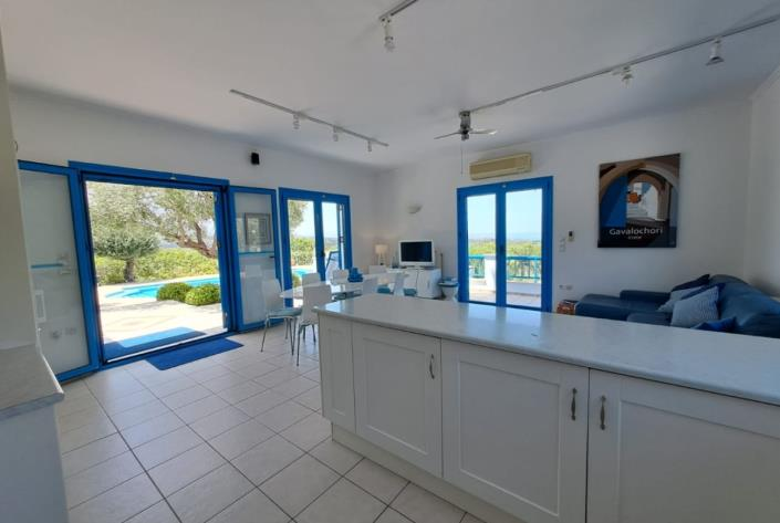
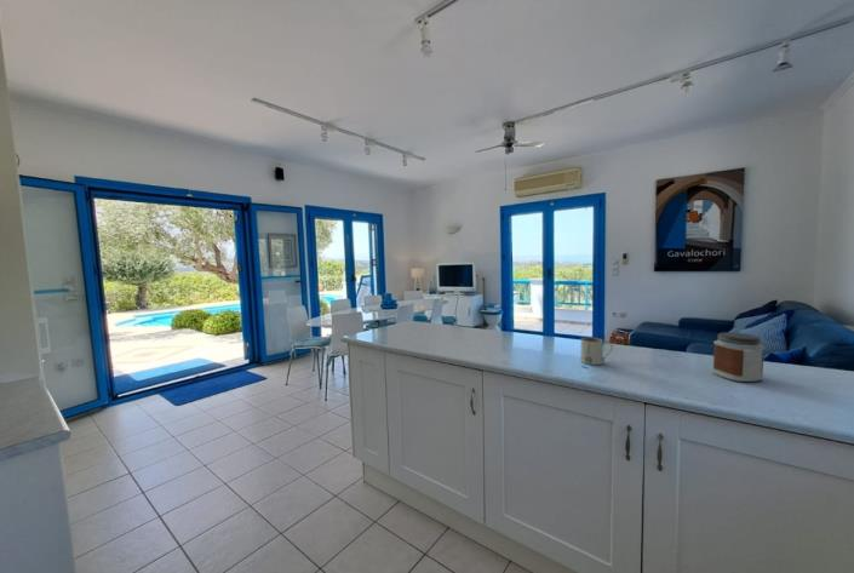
+ mug [579,337,614,366]
+ jar [711,331,766,383]
